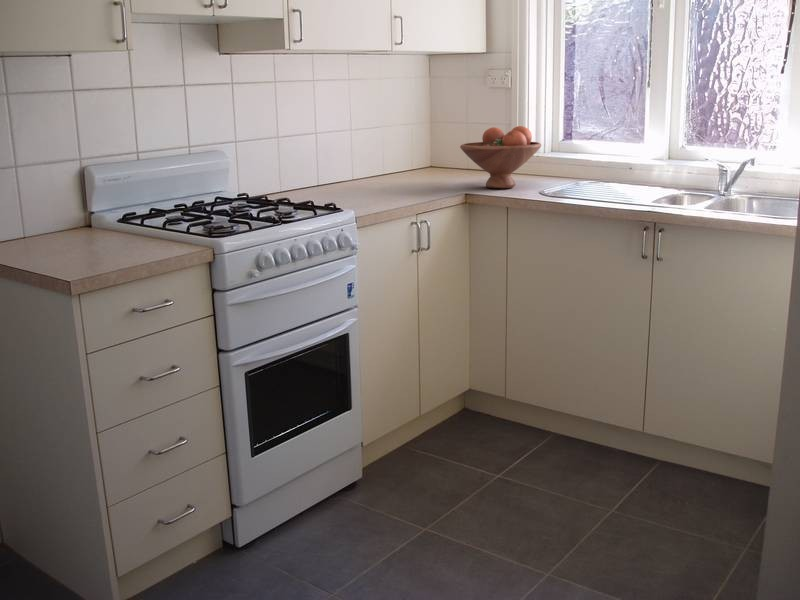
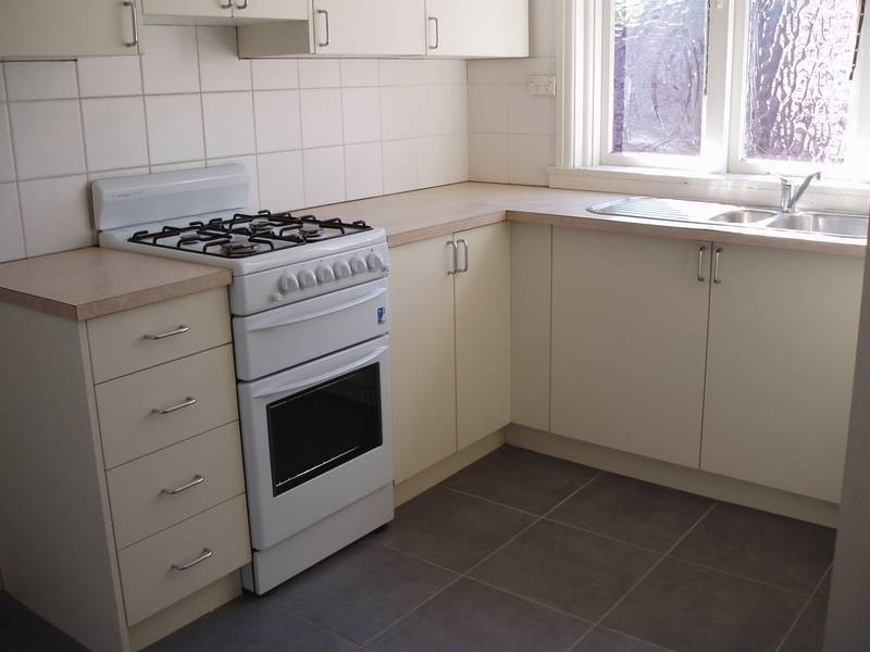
- fruit bowl [459,125,542,189]
